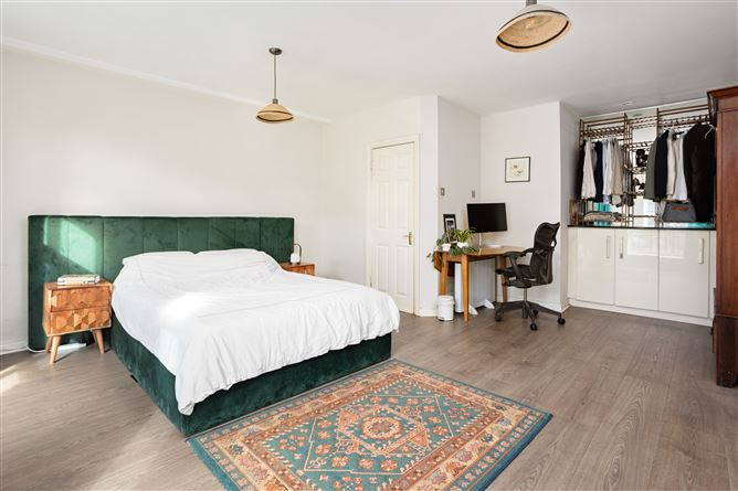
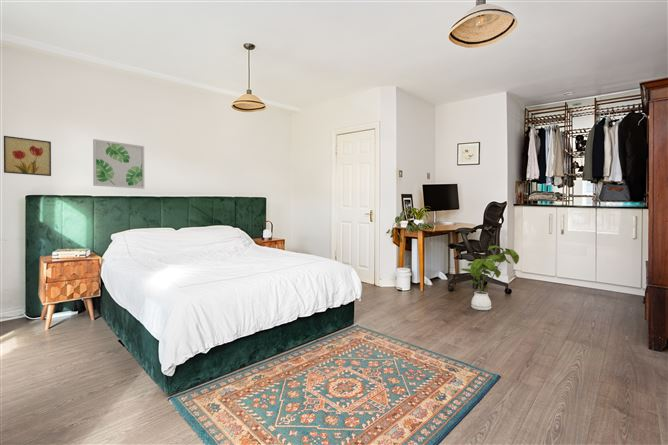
+ wall art [3,135,52,177]
+ wall art [92,138,145,190]
+ house plant [460,245,520,311]
